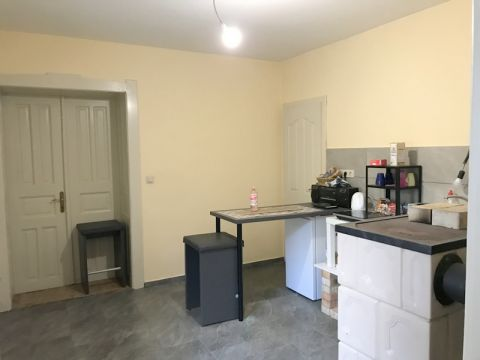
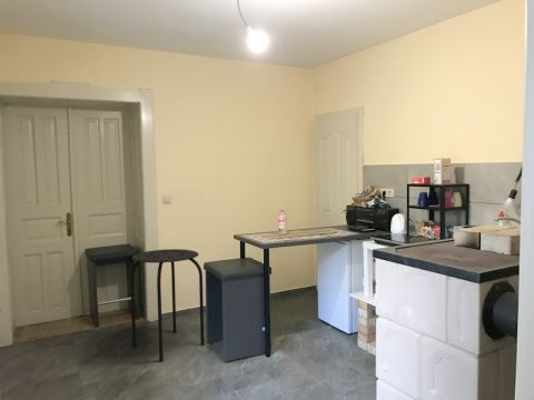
+ stool [129,248,206,362]
